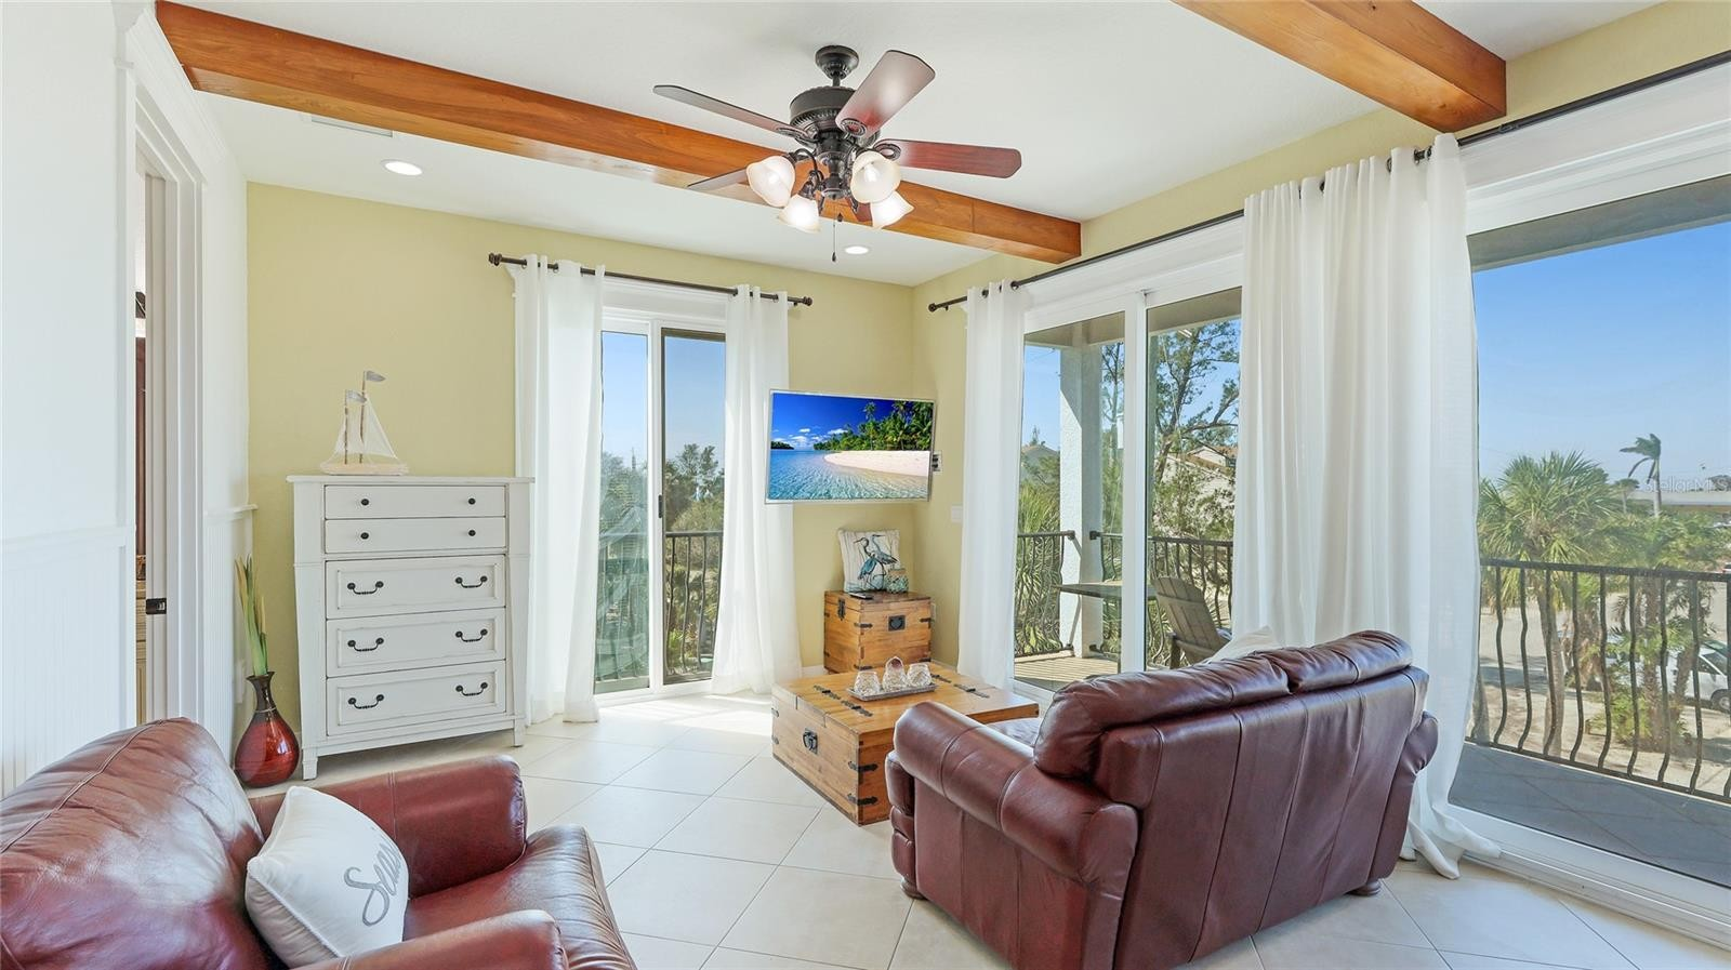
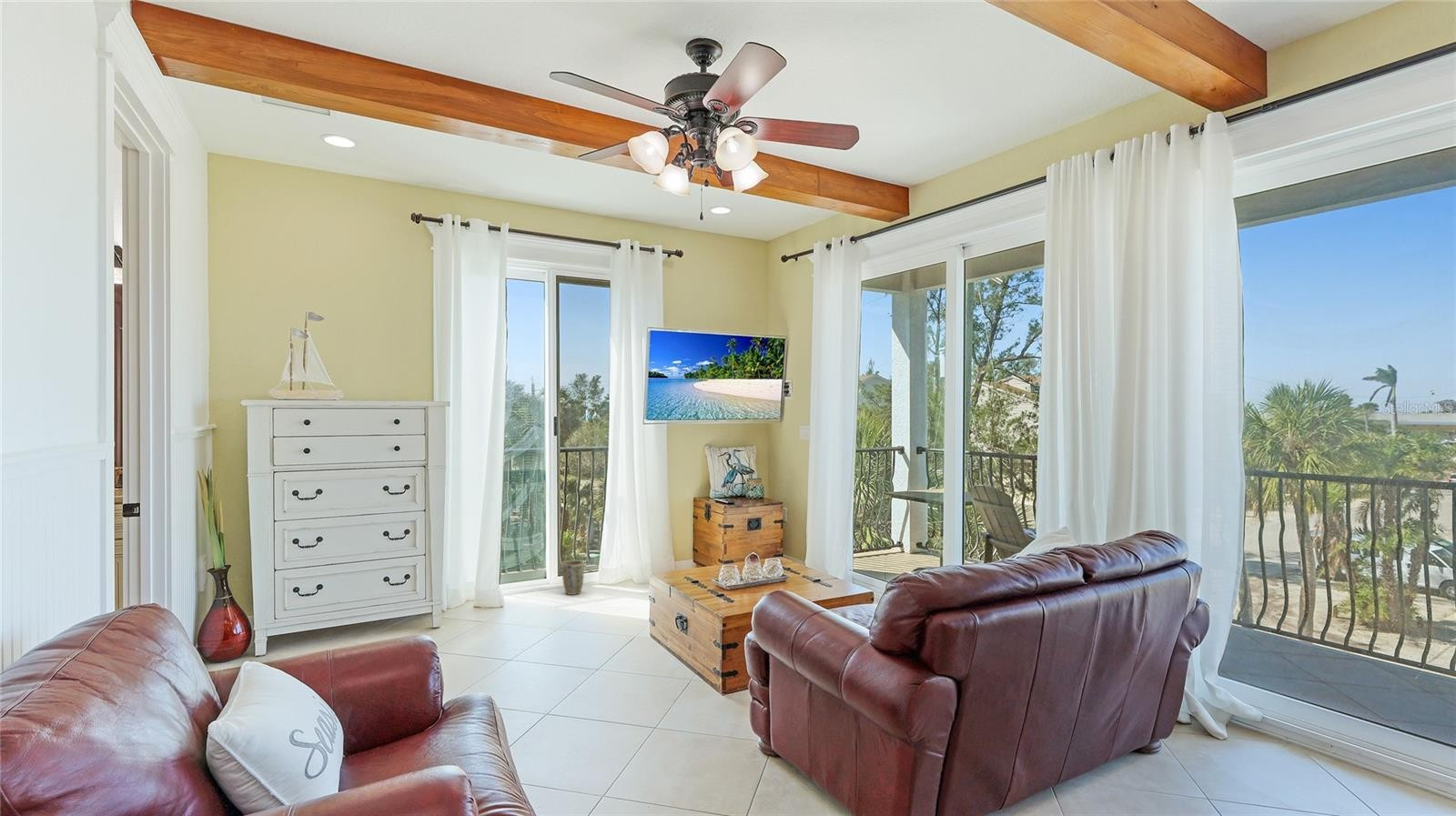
+ plant pot [561,559,584,596]
